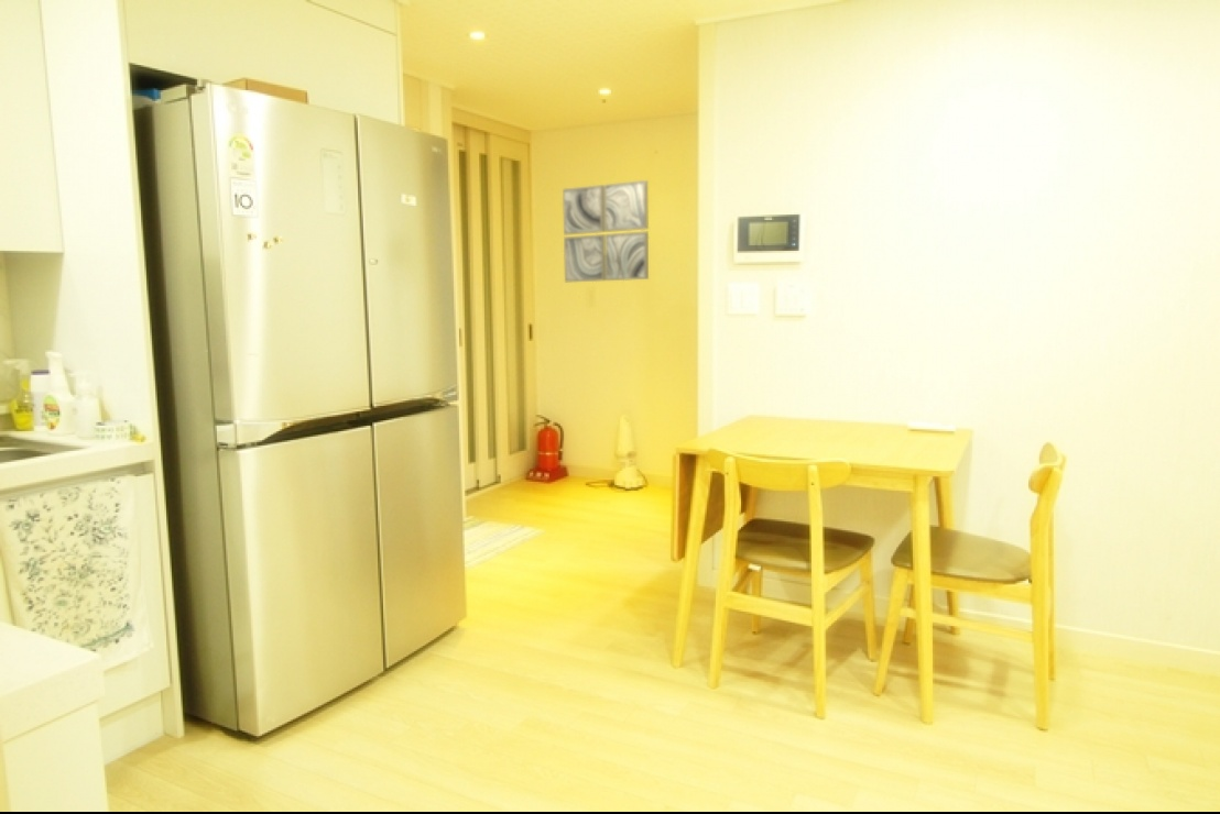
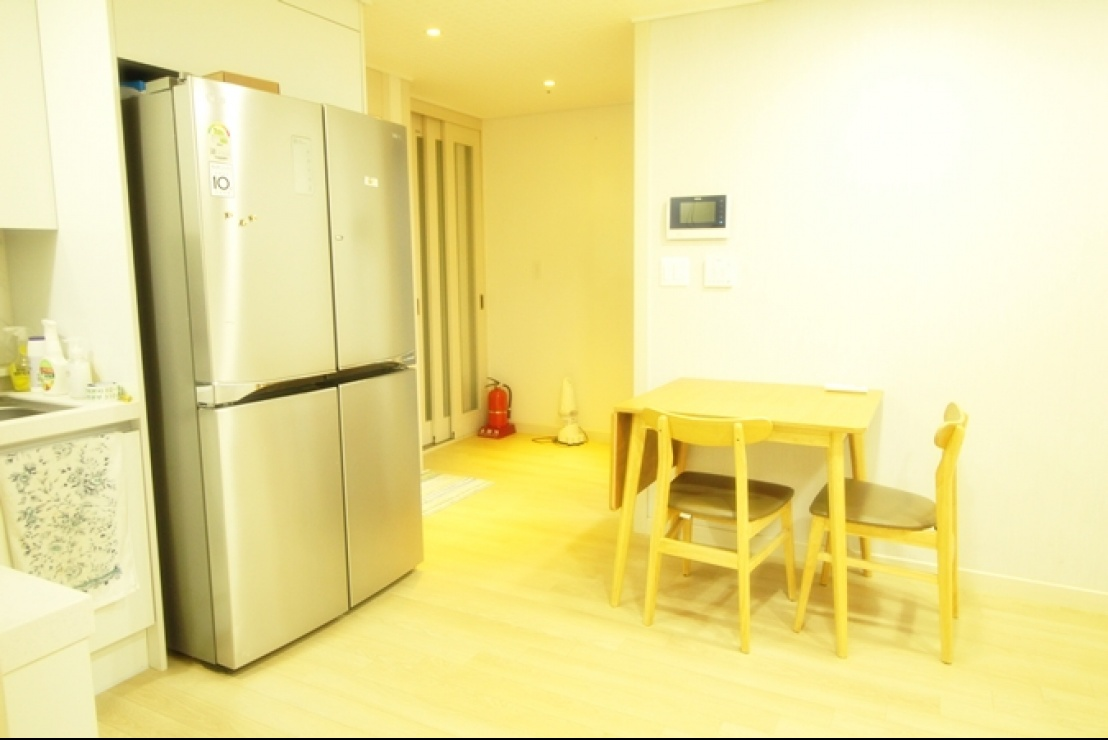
- wall art [562,179,650,283]
